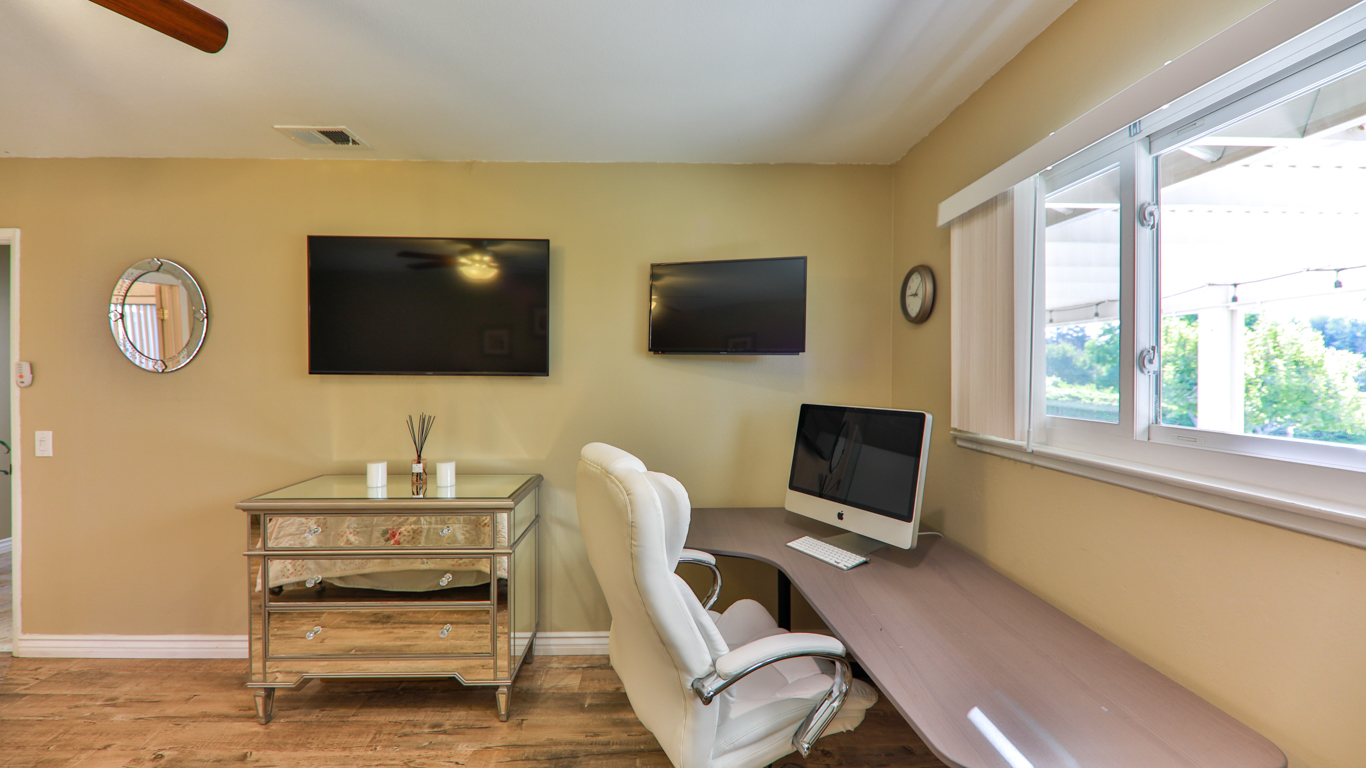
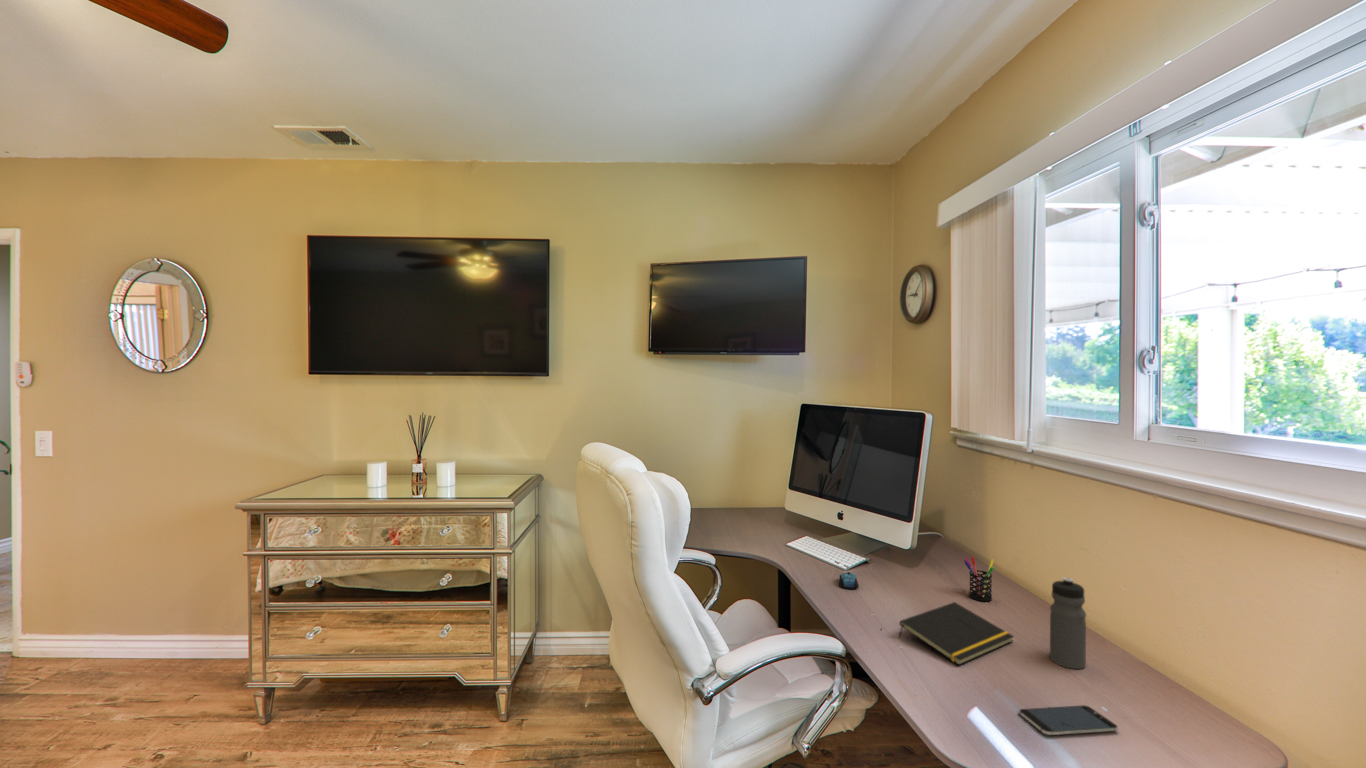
+ computer mouse [838,571,860,590]
+ smartphone [1018,704,1119,736]
+ pen holder [963,556,995,602]
+ water bottle [1049,576,1087,670]
+ notepad [898,601,1015,666]
